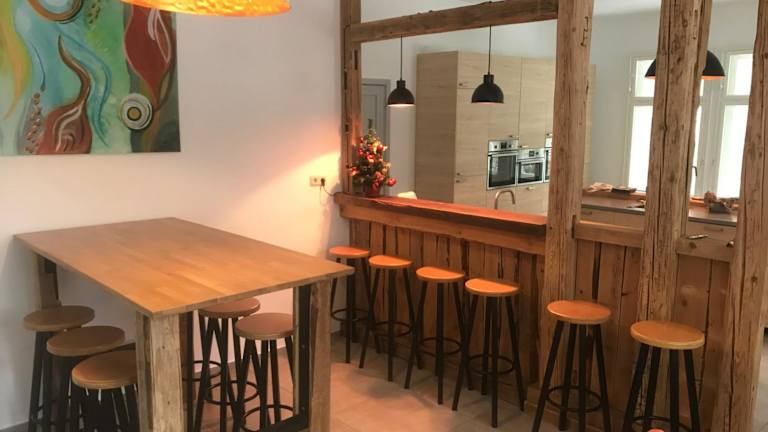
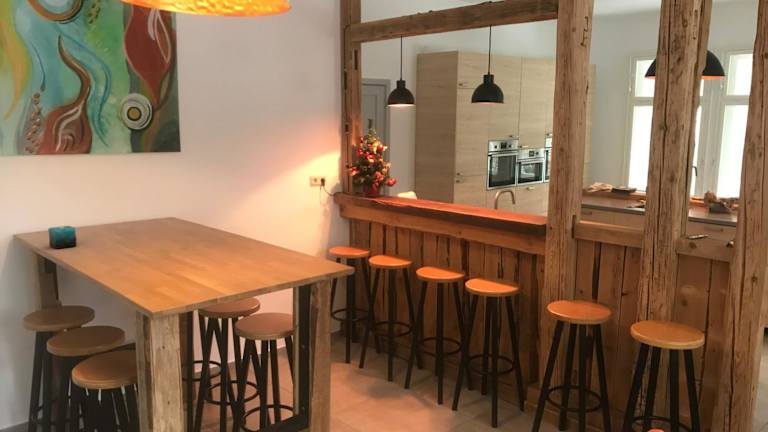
+ candle [47,225,78,250]
